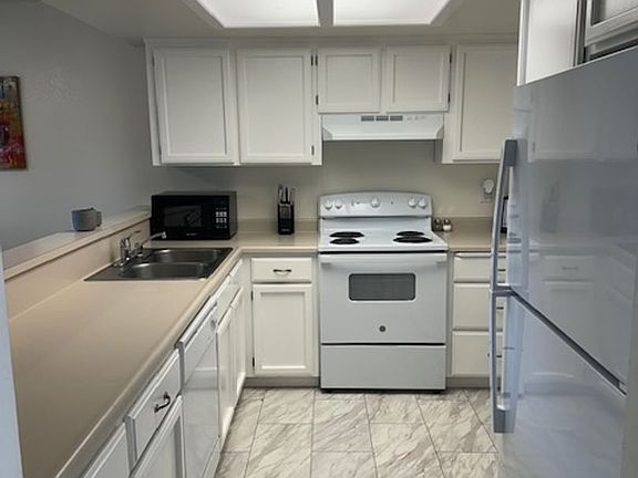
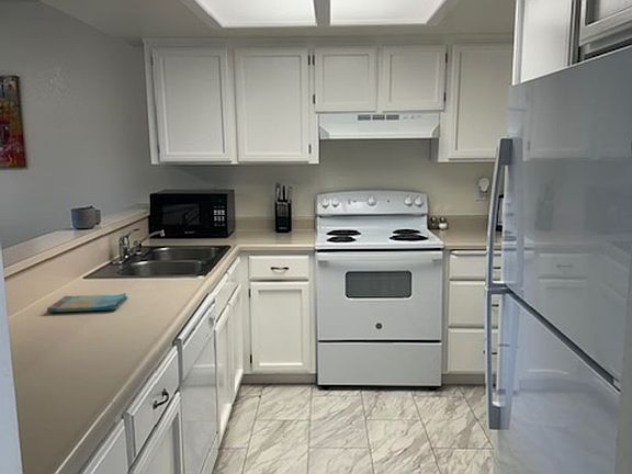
+ dish towel [46,292,128,314]
